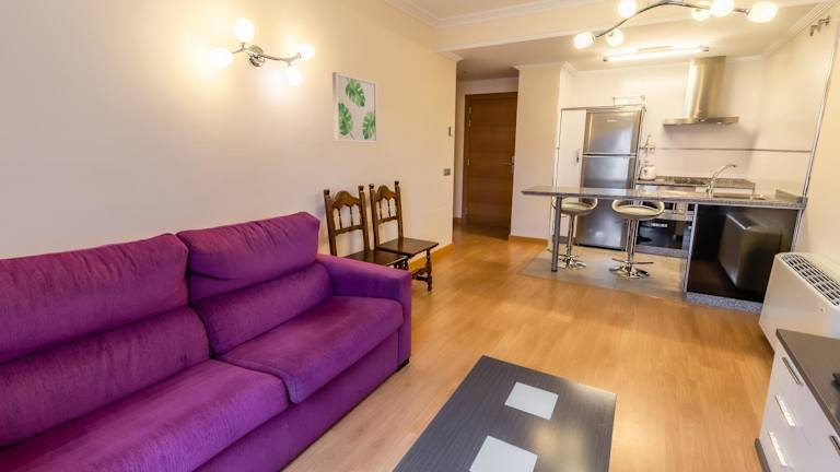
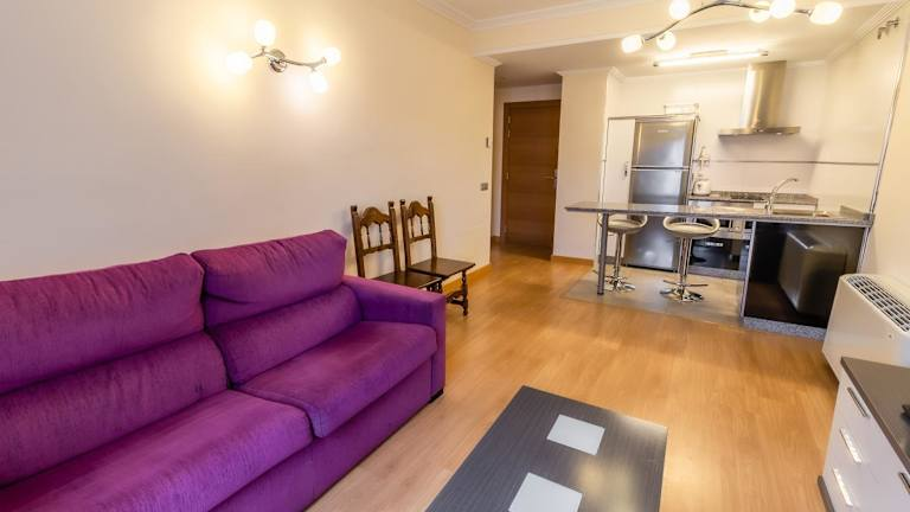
- wall art [331,71,378,144]
